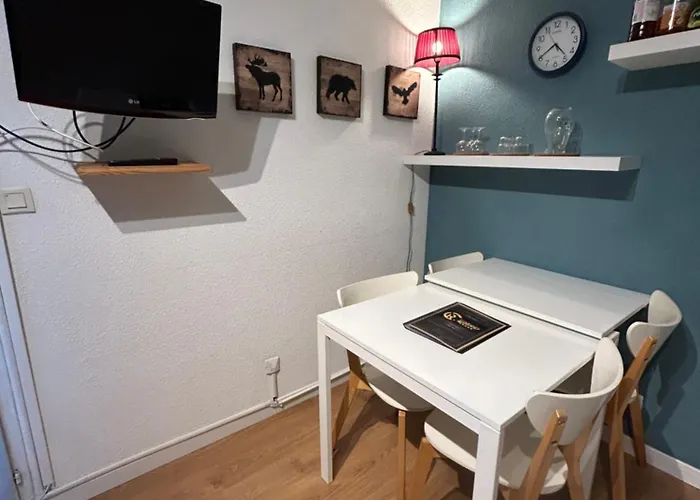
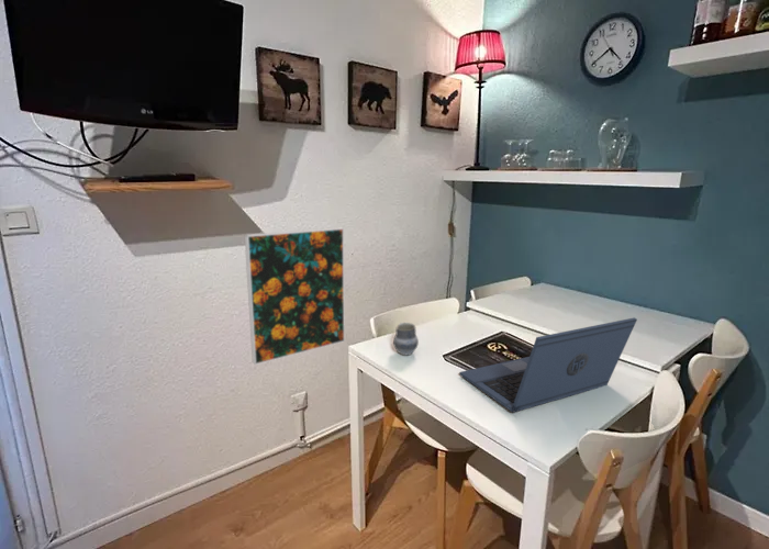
+ cup [392,322,420,356]
+ laptop [458,316,638,413]
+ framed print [244,226,346,366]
